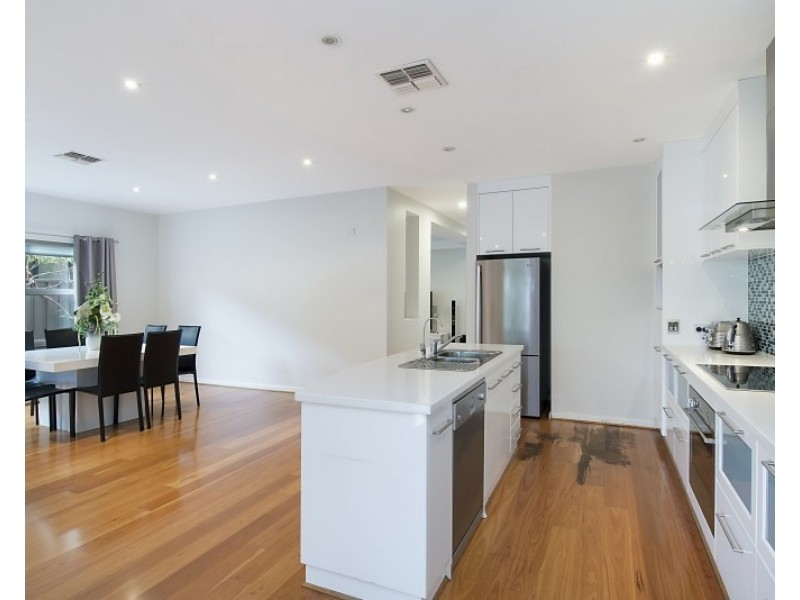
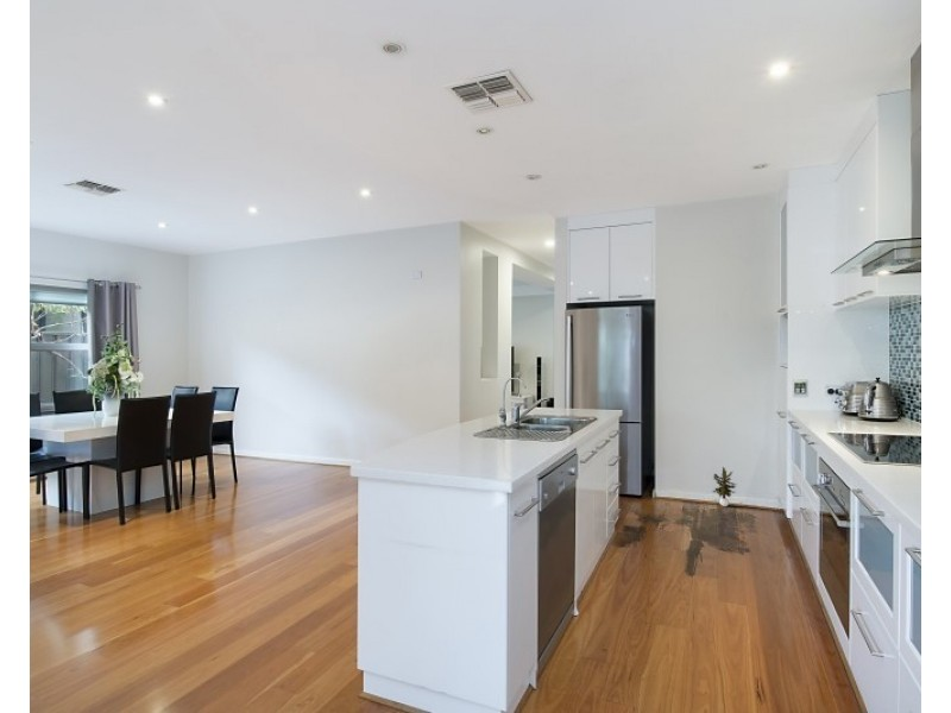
+ potted plant [711,466,738,507]
